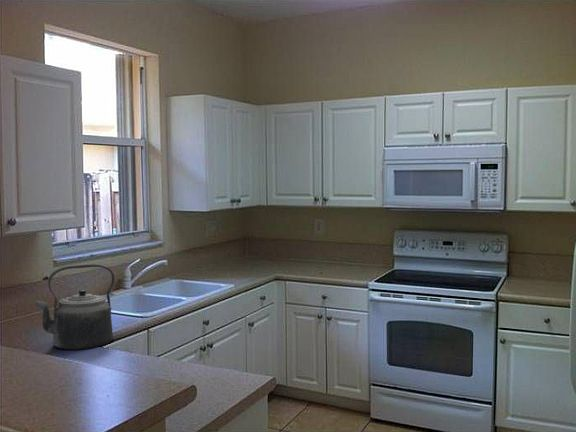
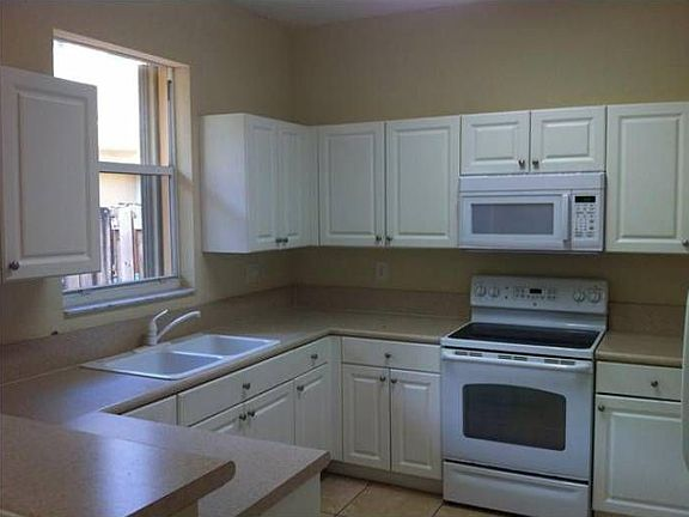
- kettle [35,264,115,351]
